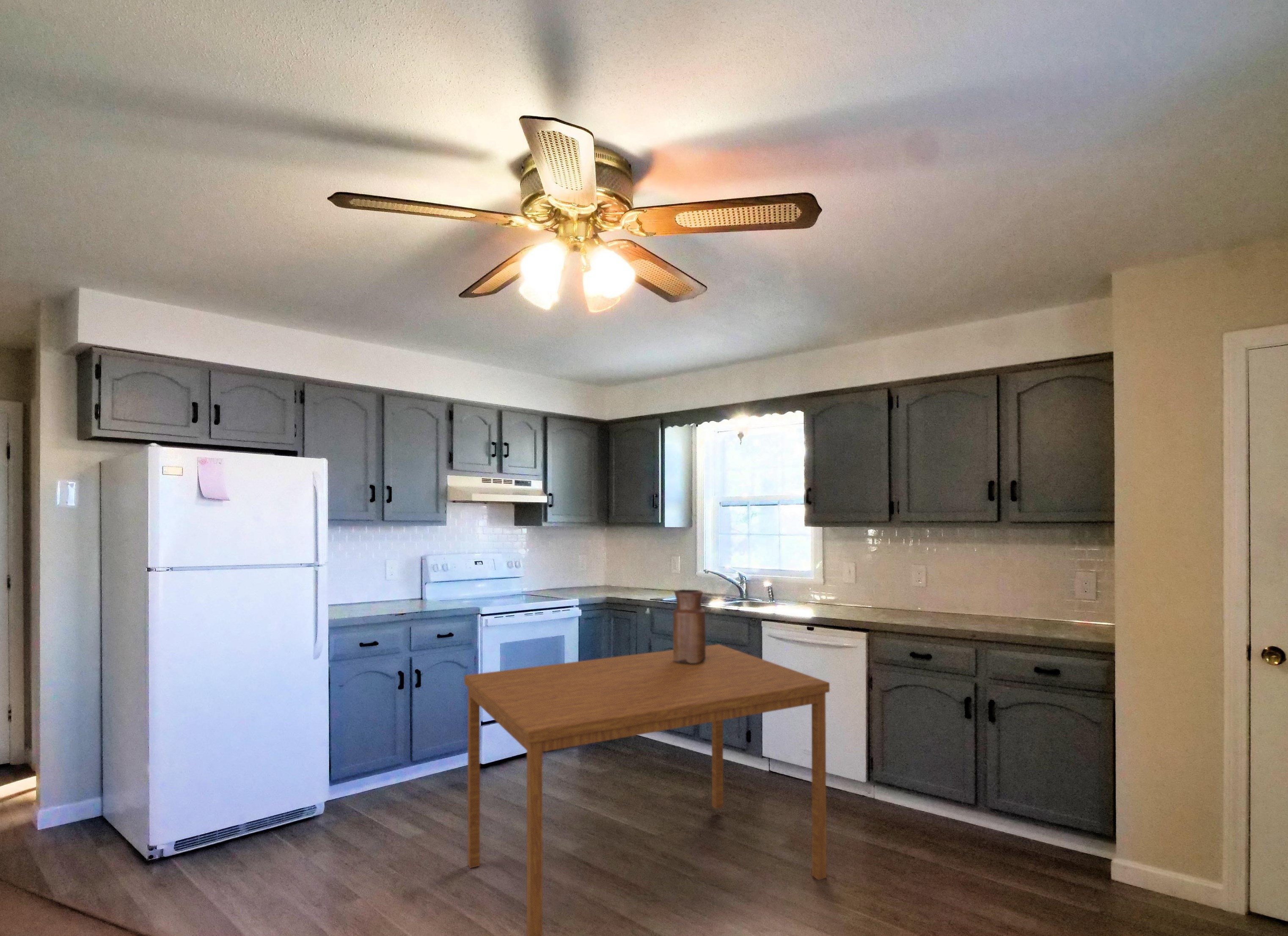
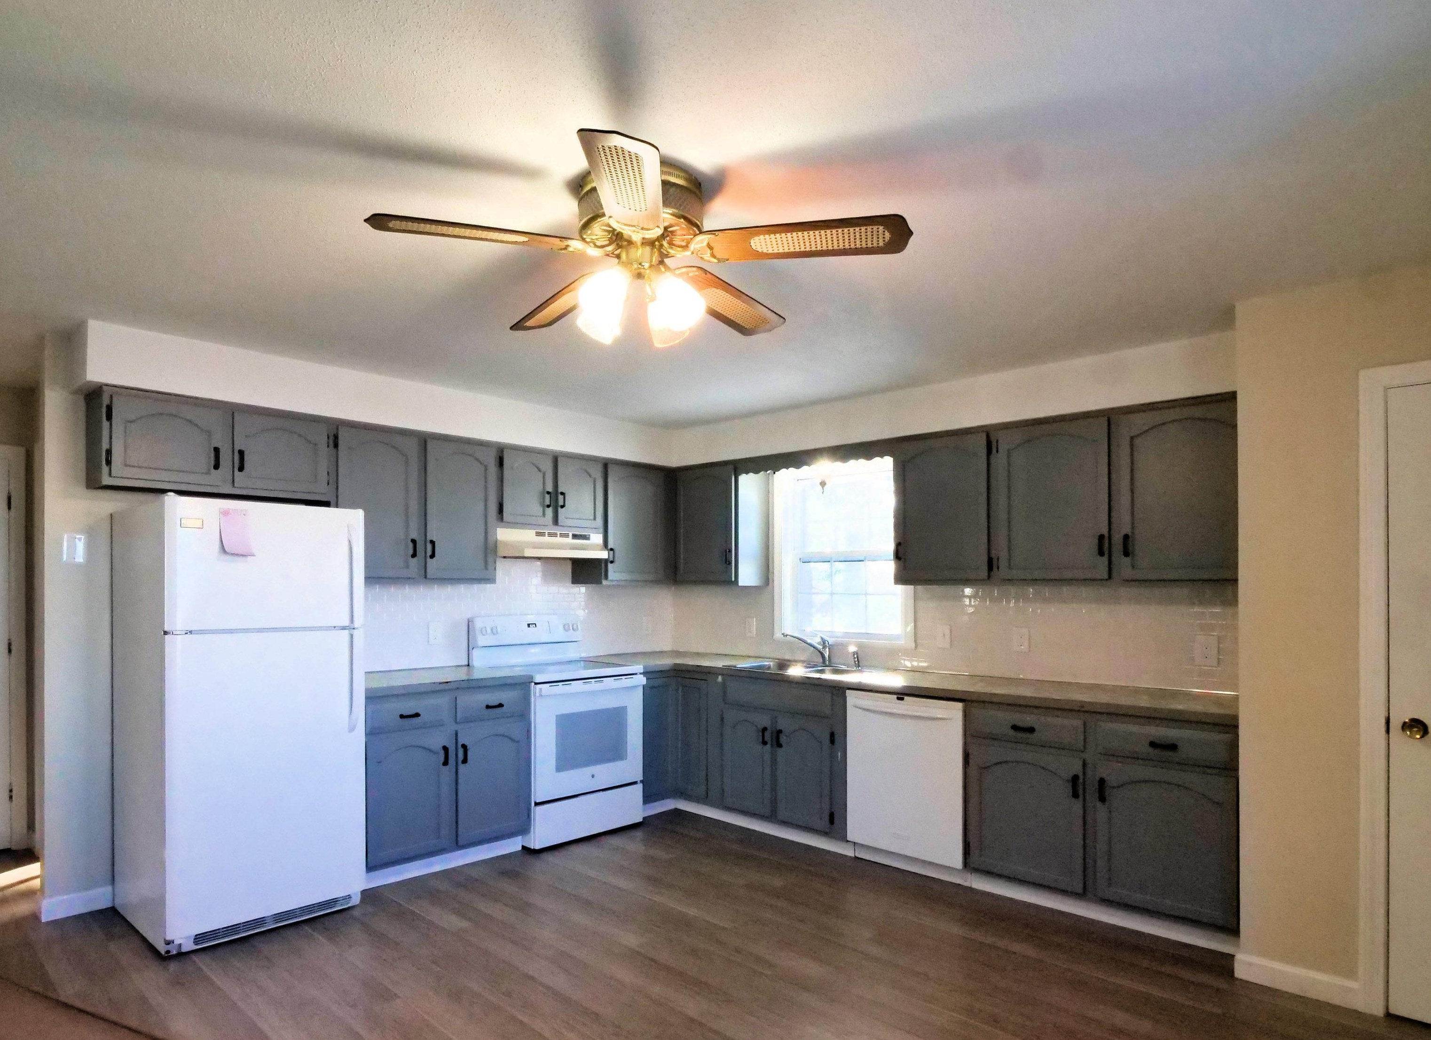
- dining table [464,644,830,936]
- vase [672,589,706,663]
